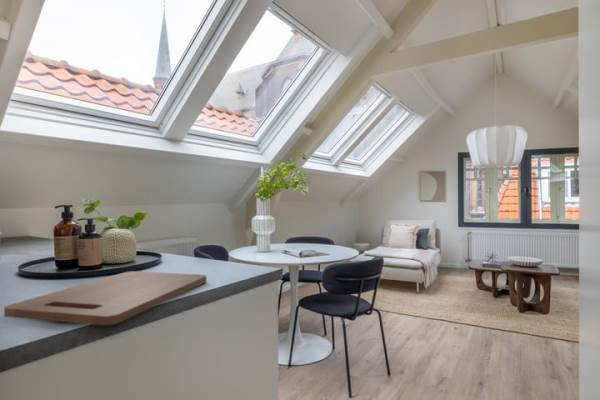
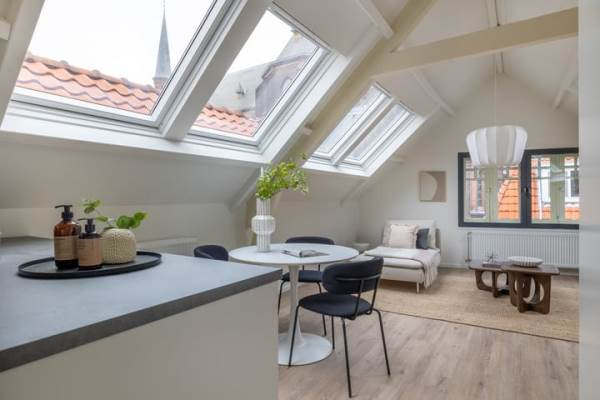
- cutting board [3,270,208,326]
